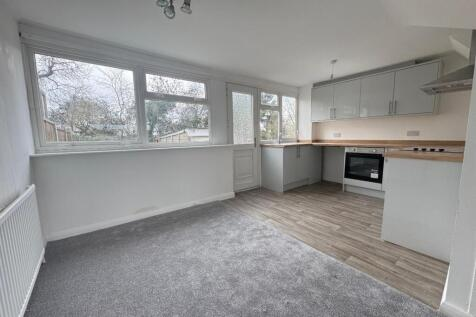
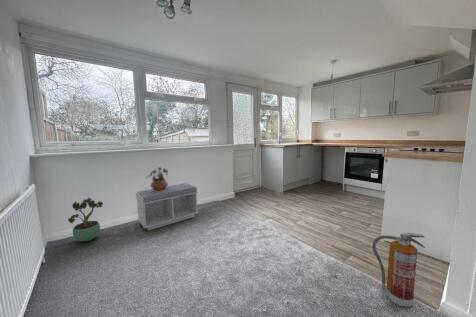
+ bench [135,182,199,231]
+ potted plant [67,197,104,243]
+ potted plant [145,166,169,192]
+ fire extinguisher [371,232,426,308]
